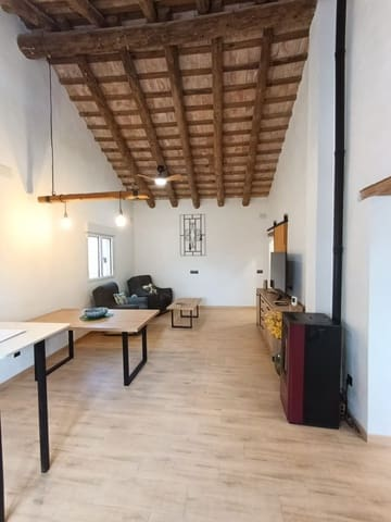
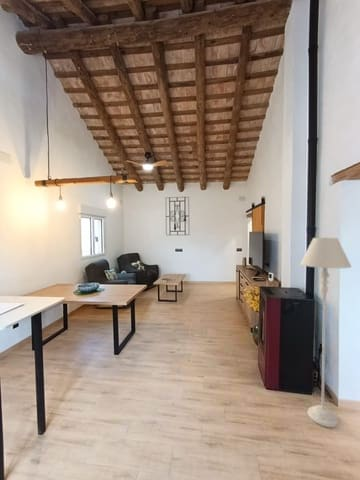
+ floor lamp [299,237,353,428]
